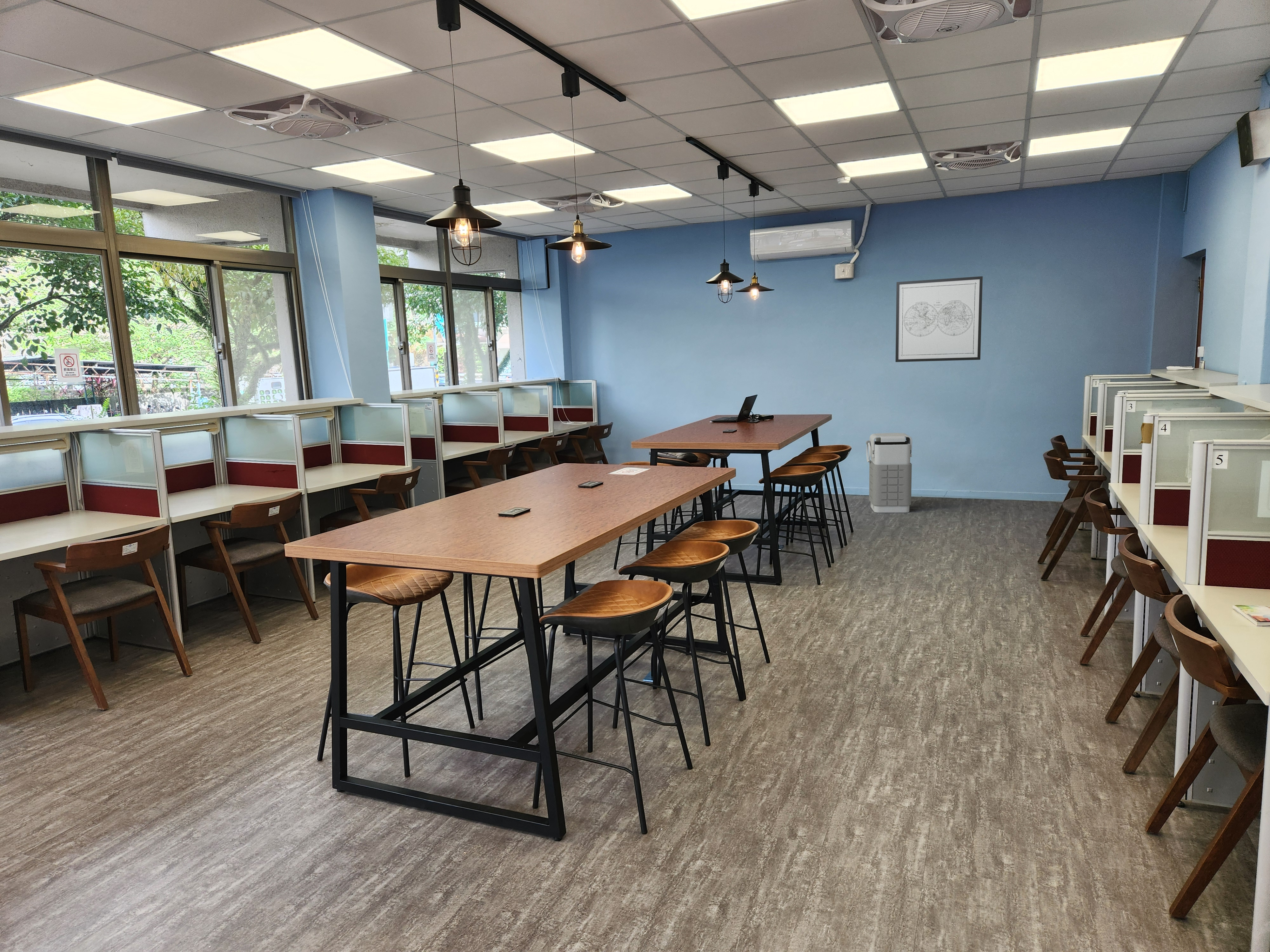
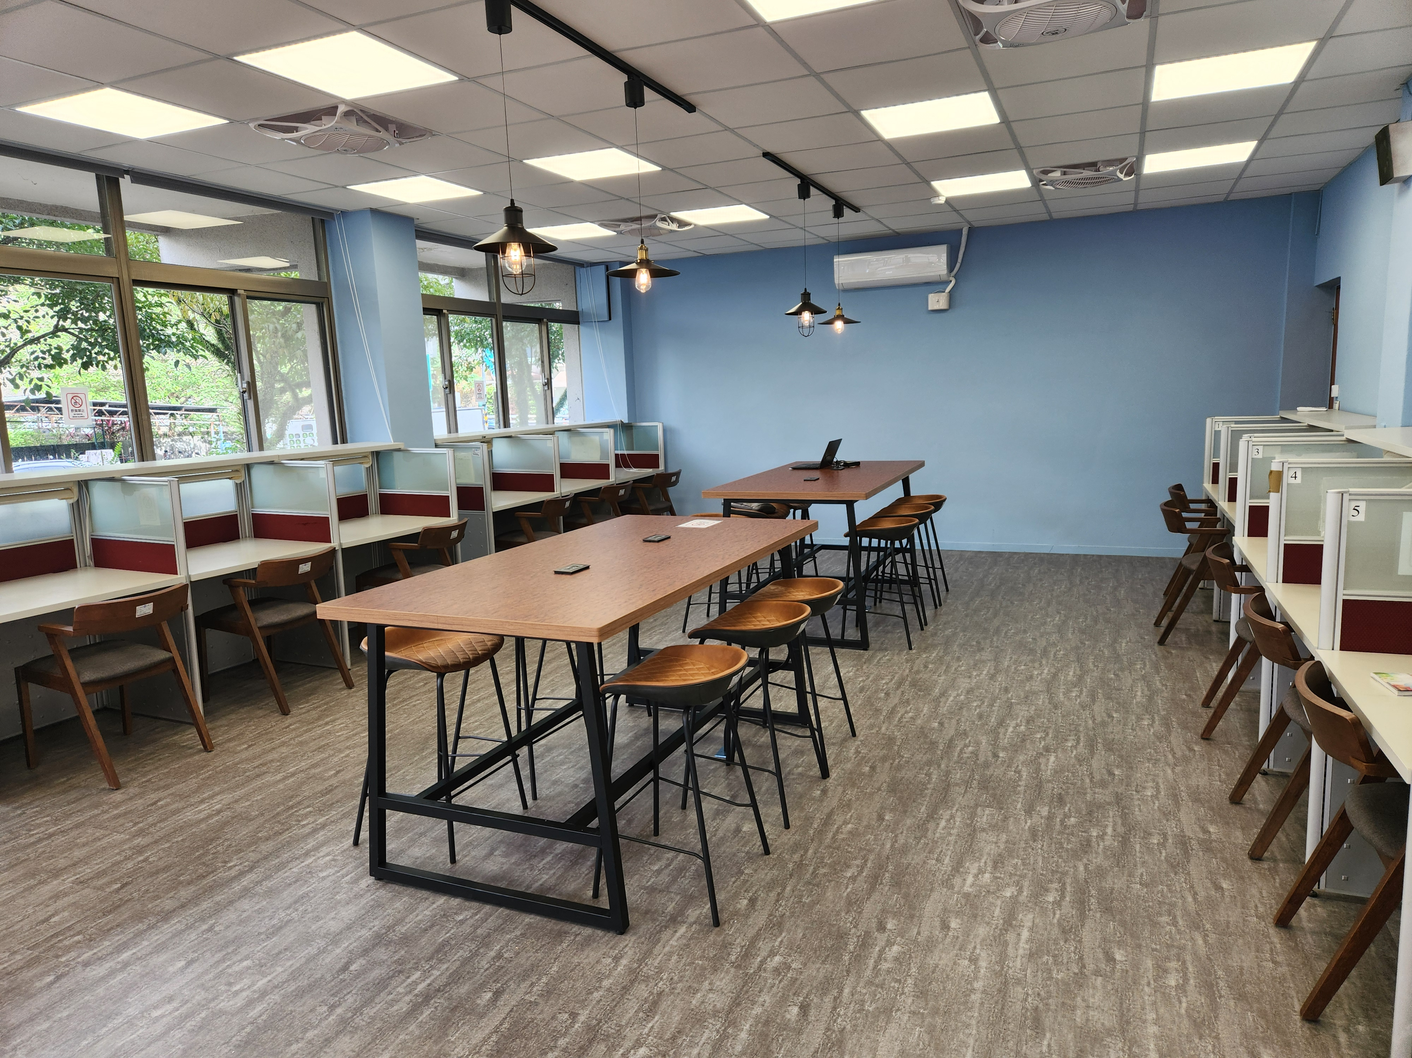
- wall art [895,276,983,362]
- grenade [866,433,912,513]
